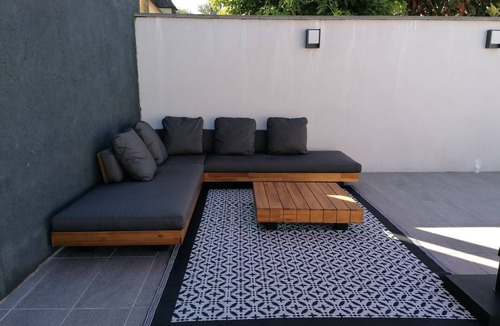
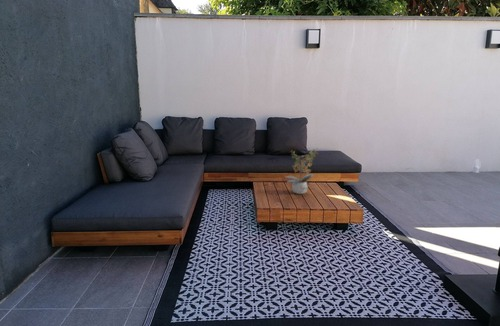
+ potted plant [284,147,321,195]
